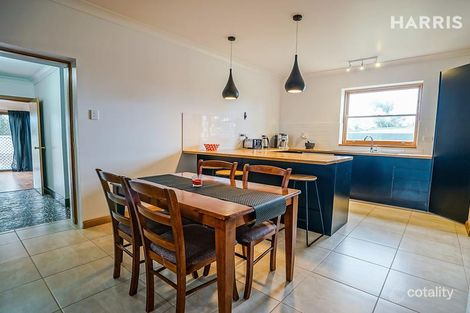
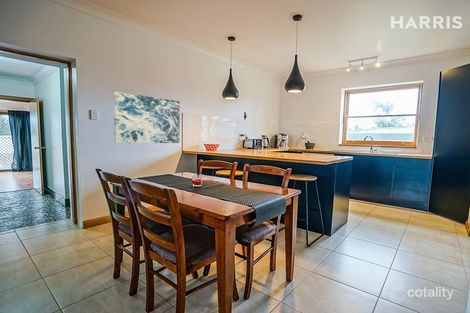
+ wall art [113,91,181,144]
